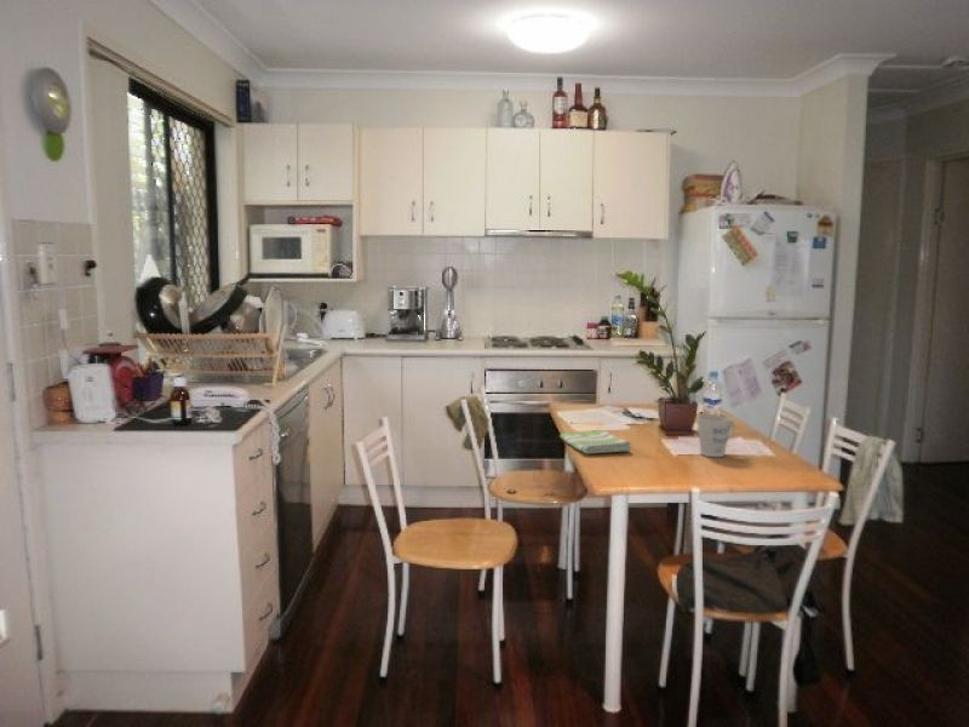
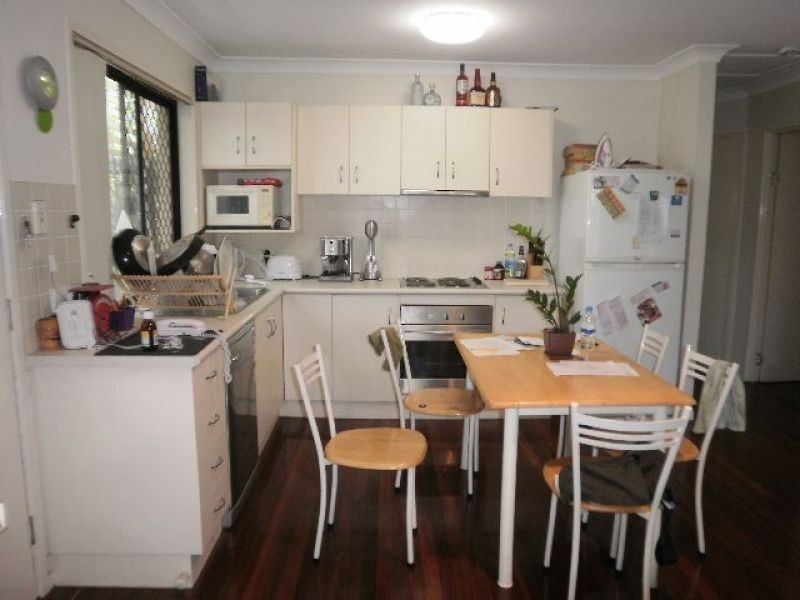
- mug [696,413,736,458]
- dish towel [558,429,633,454]
